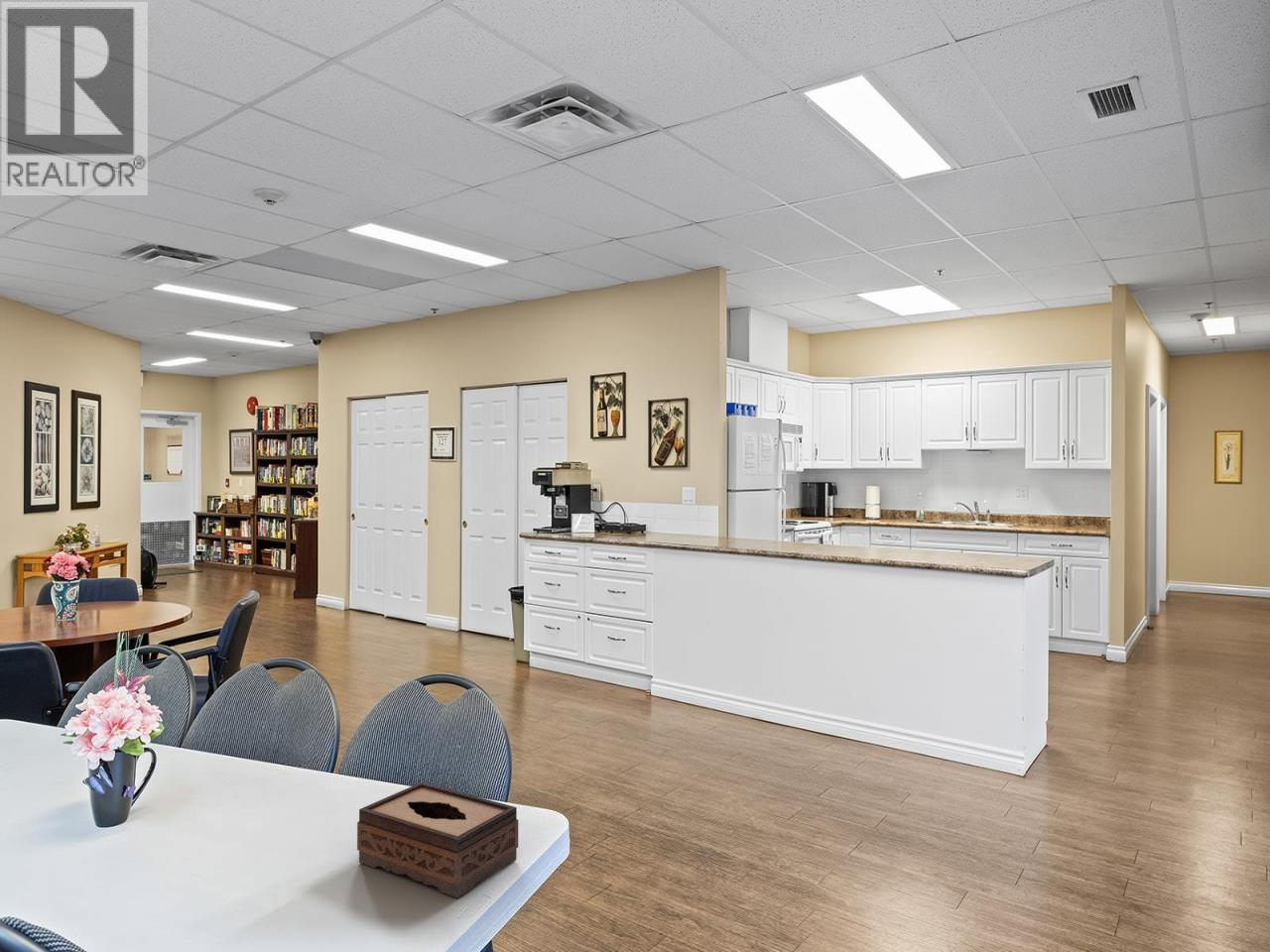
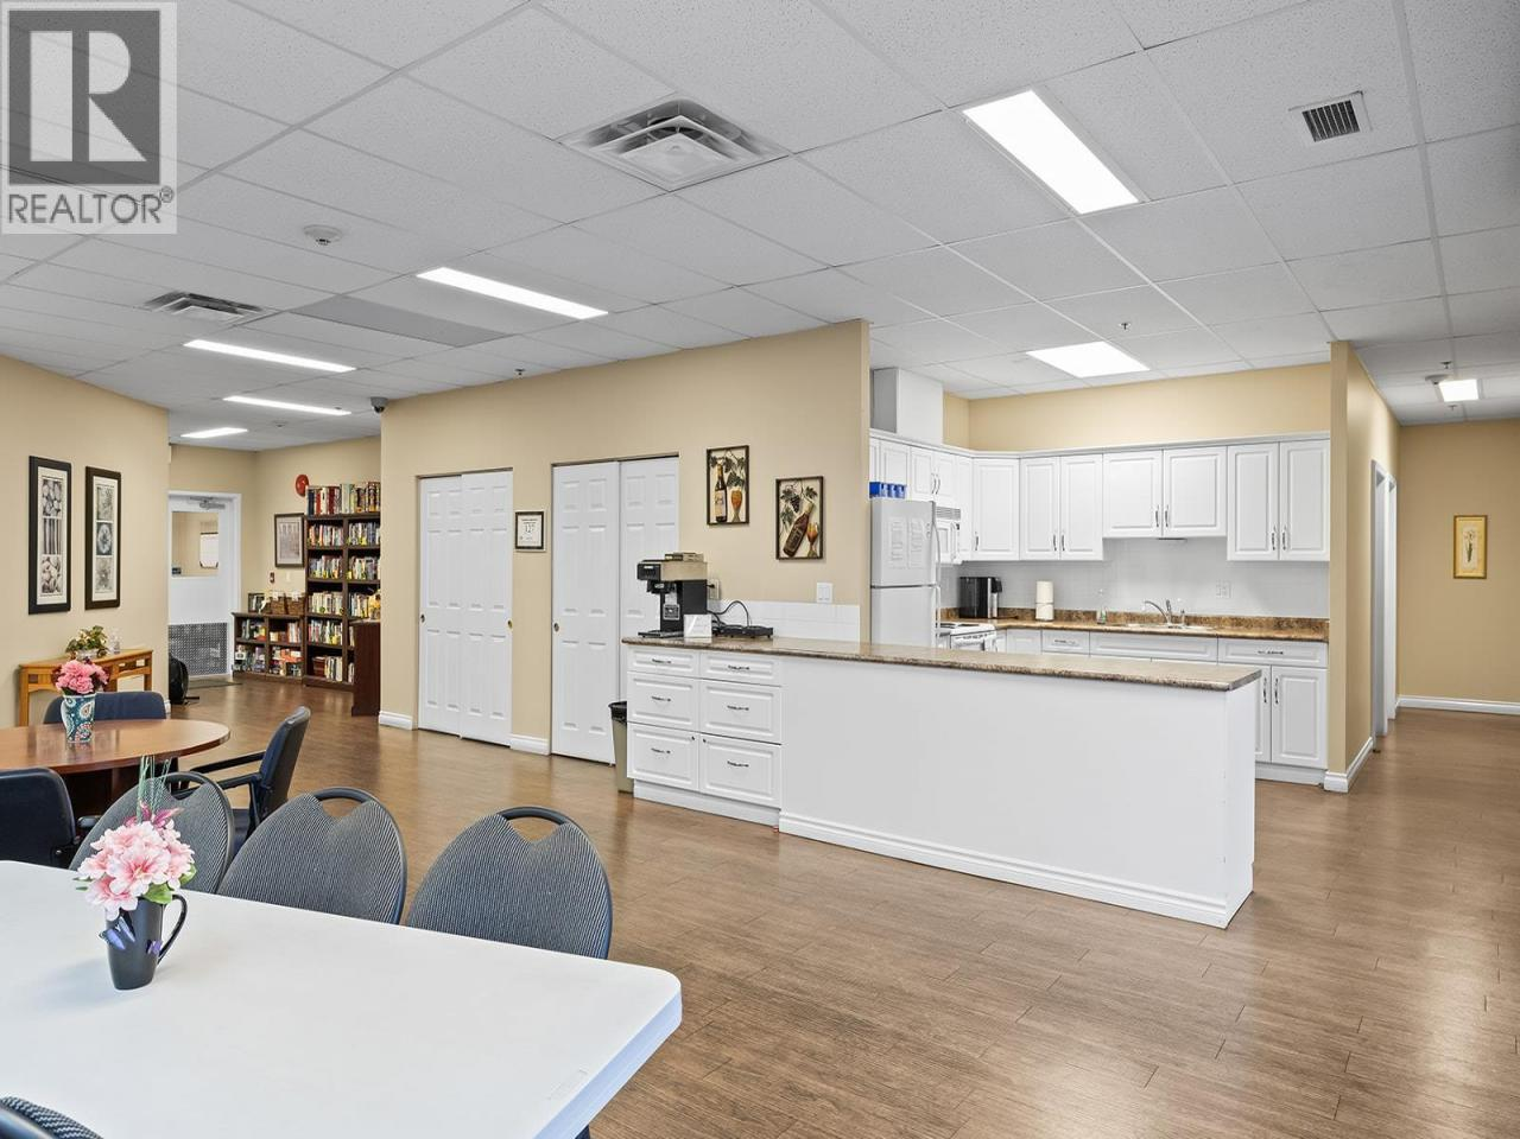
- tissue box [356,781,519,898]
